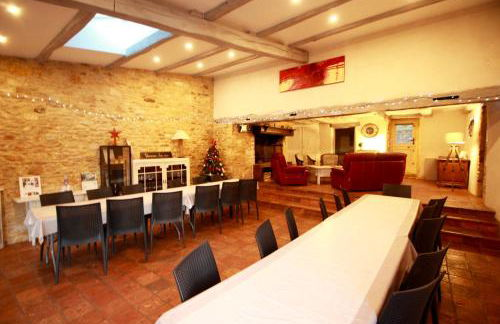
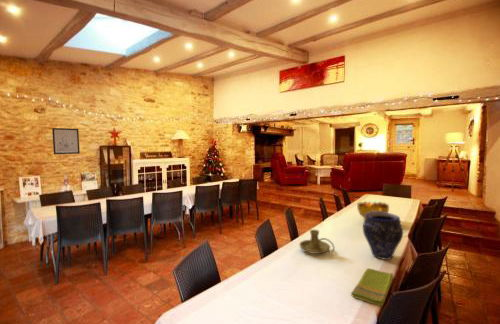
+ candle holder [298,229,336,255]
+ wall art [51,127,81,155]
+ decorative bowl [356,200,390,222]
+ dish towel [350,268,394,307]
+ vase [362,212,404,261]
